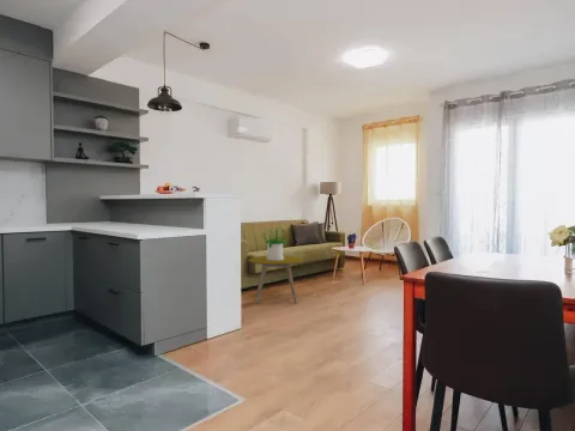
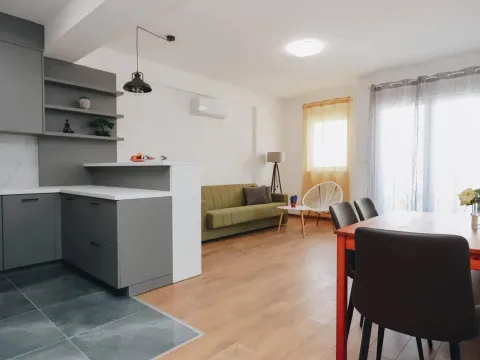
- side table [248,255,304,305]
- potted plant [260,226,290,261]
